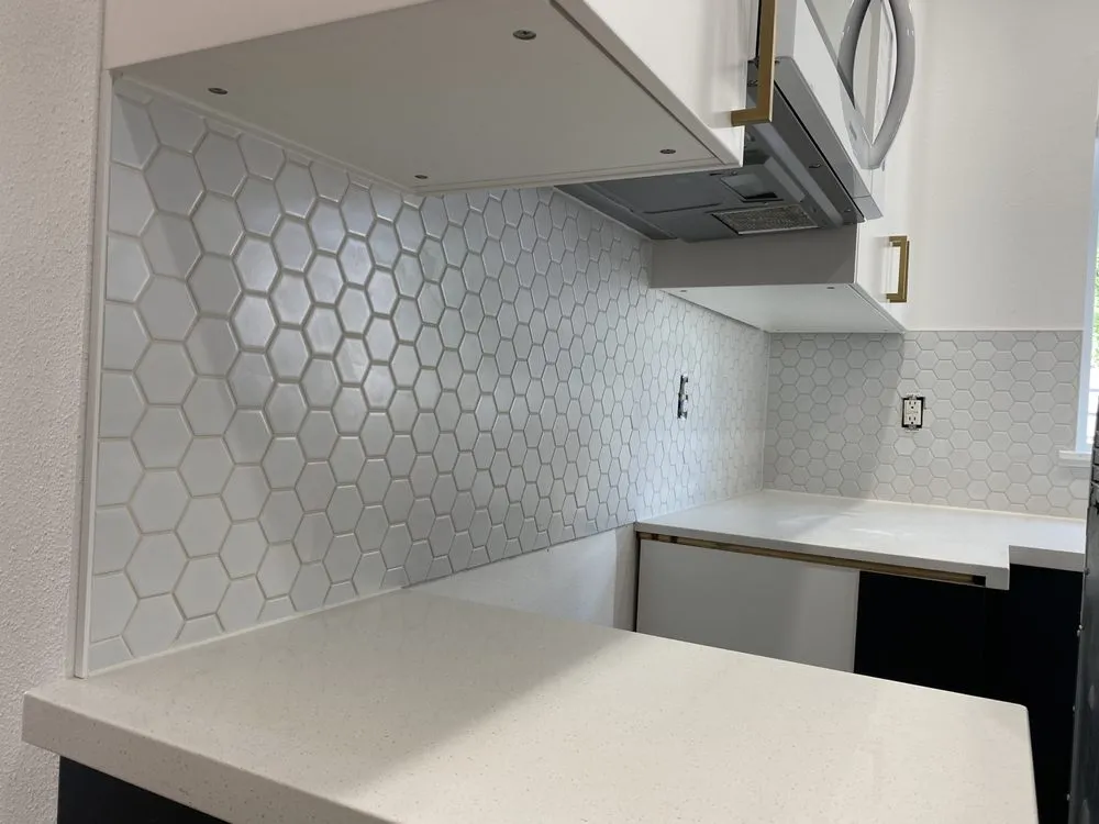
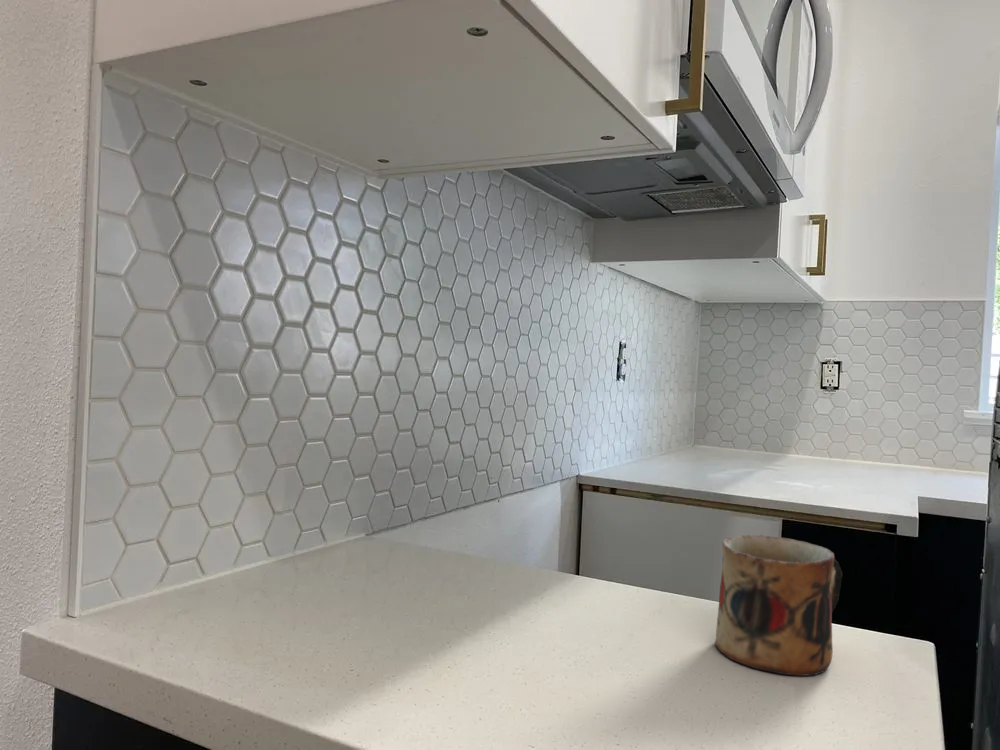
+ mug [714,534,843,677]
